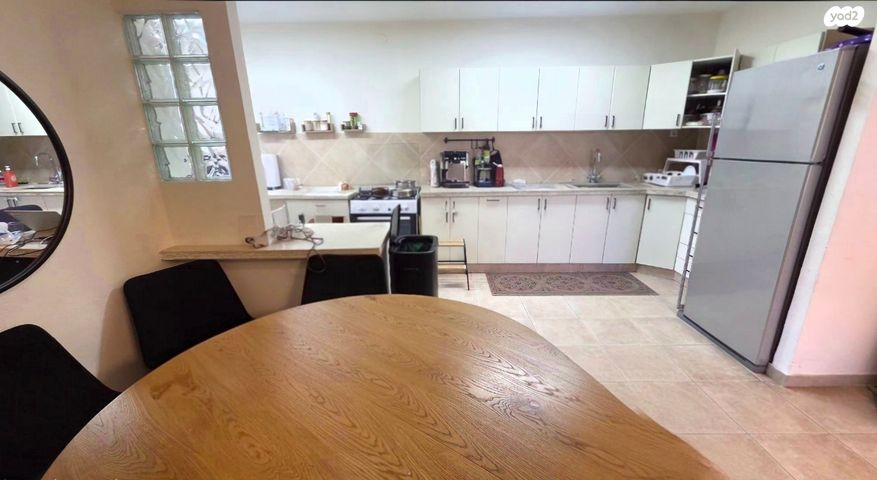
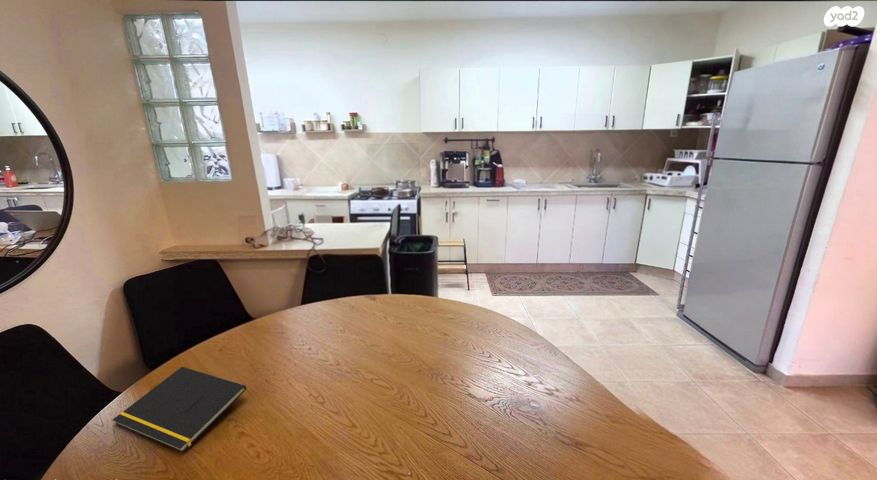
+ notepad [112,366,247,453]
